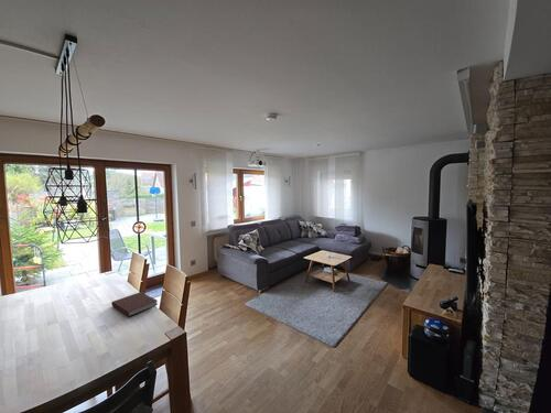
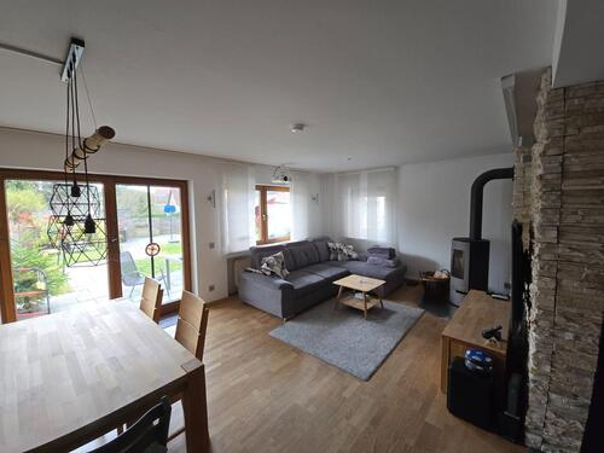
- notebook [110,291,159,317]
